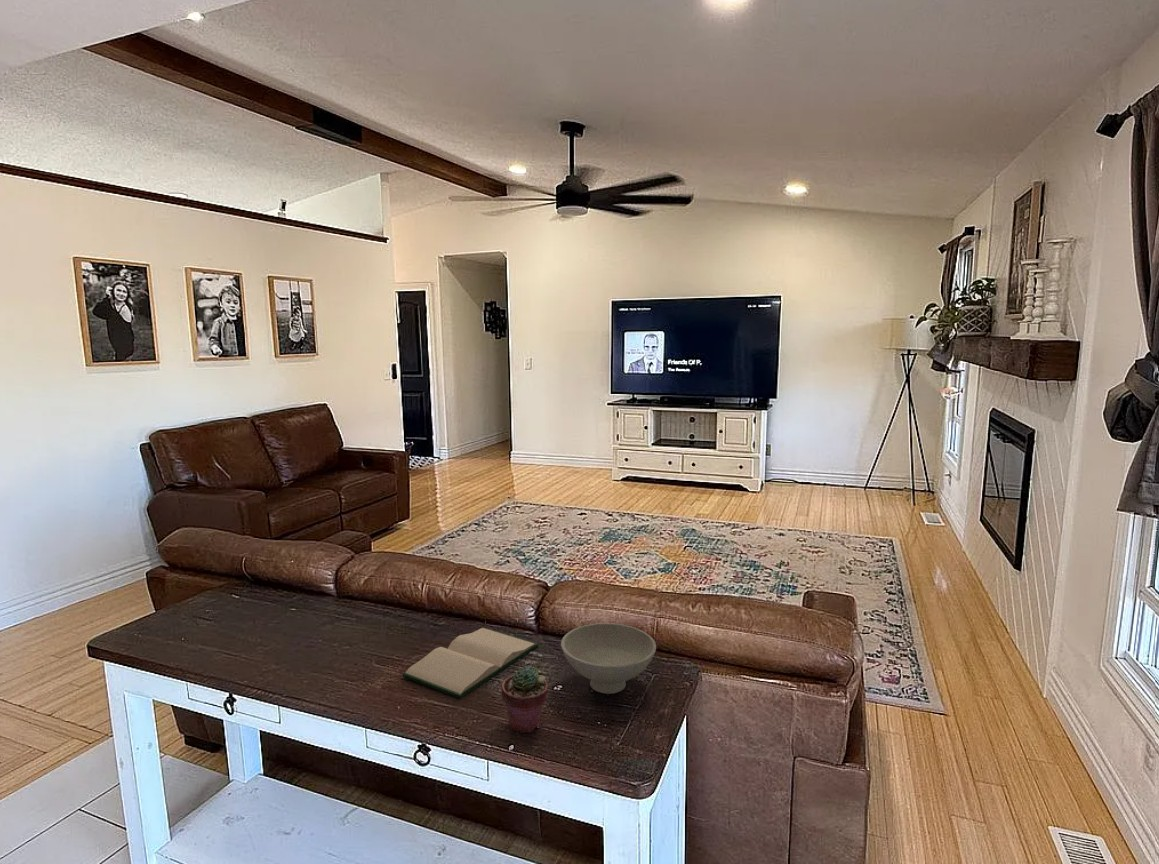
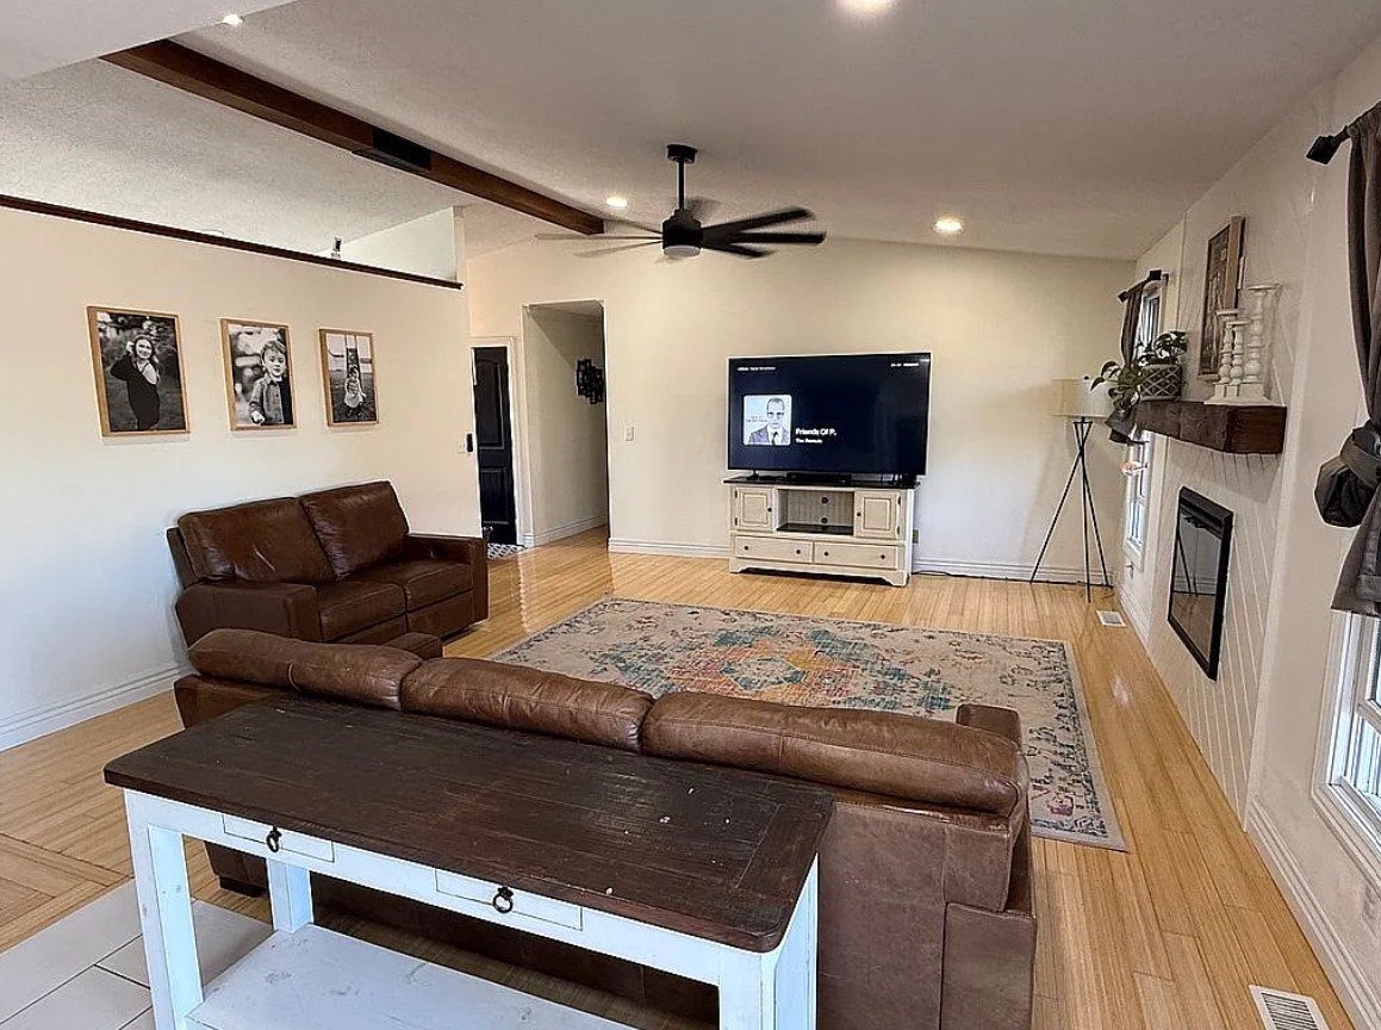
- hardback book [401,627,539,699]
- potted succulent [500,665,549,734]
- bowl [560,622,657,695]
